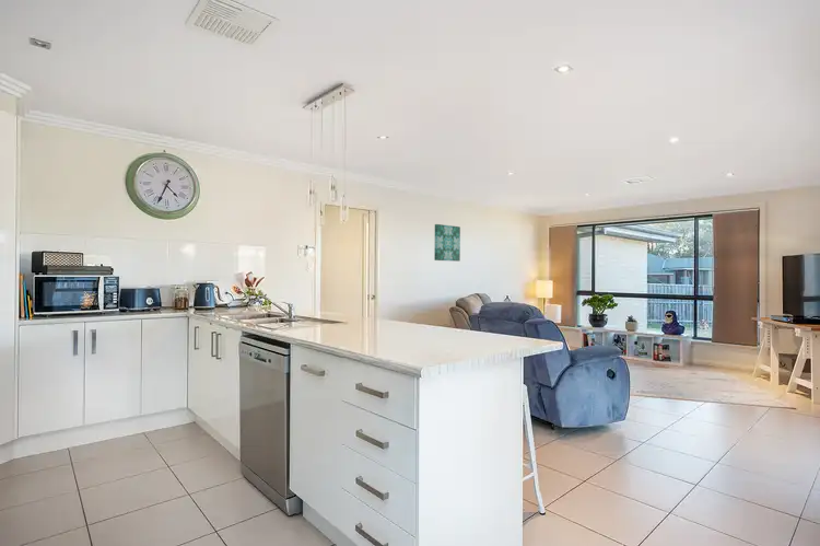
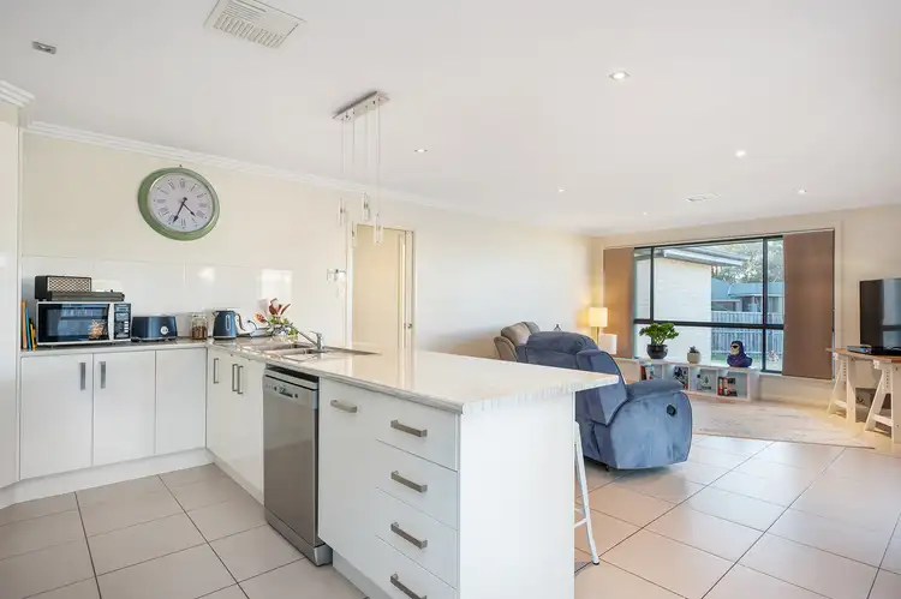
- wall art [433,223,461,263]
